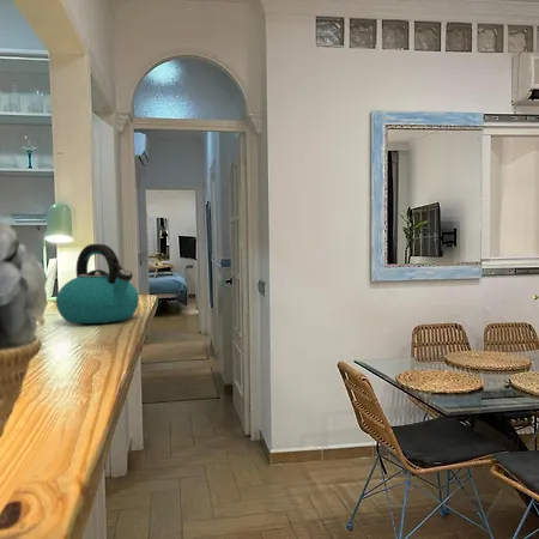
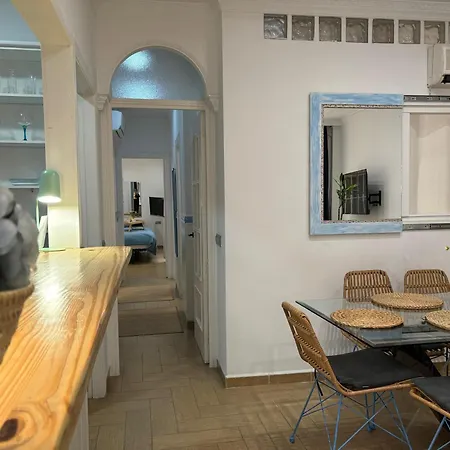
- kettle [55,243,140,325]
